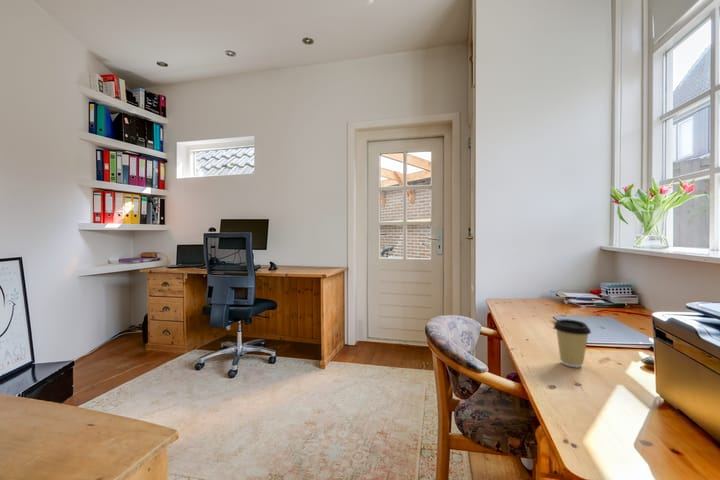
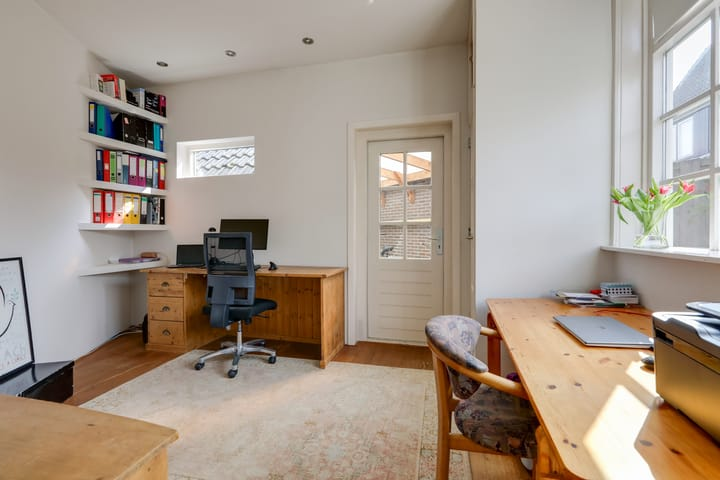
- coffee cup [553,318,592,368]
